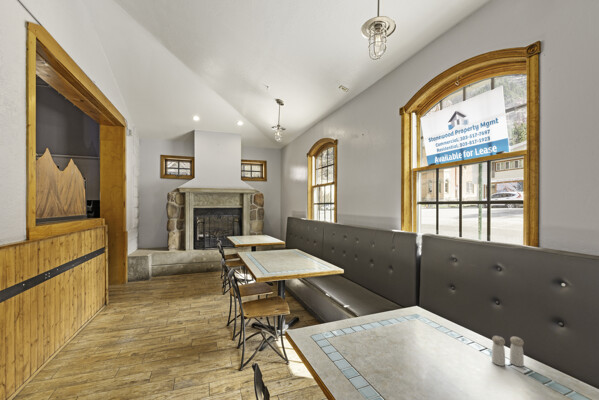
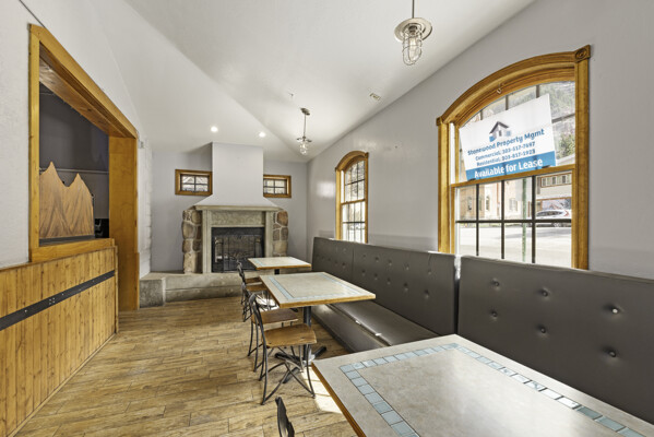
- salt and pepper shaker [491,335,525,368]
